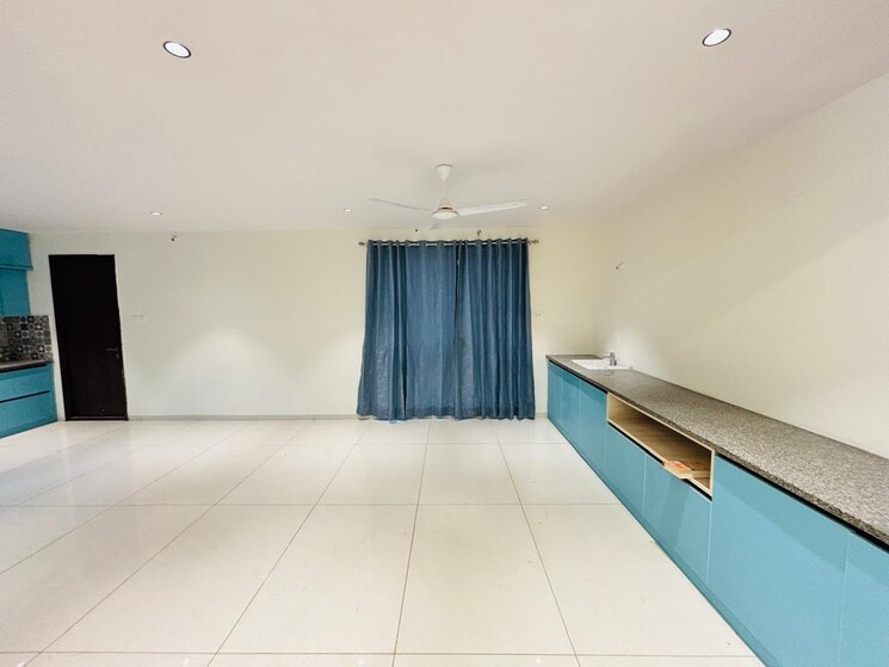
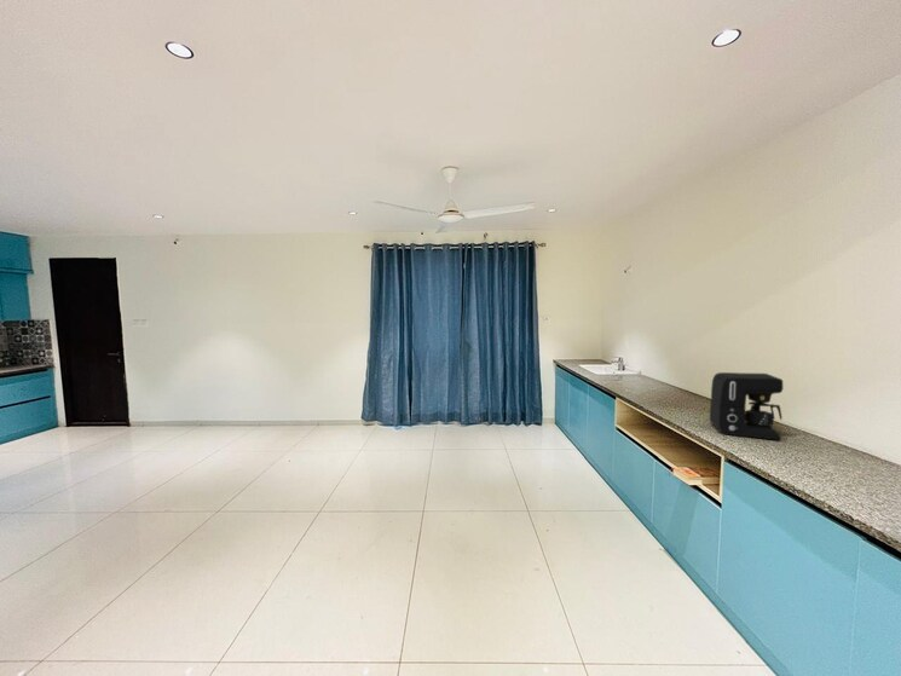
+ coffee maker [709,371,784,440]
